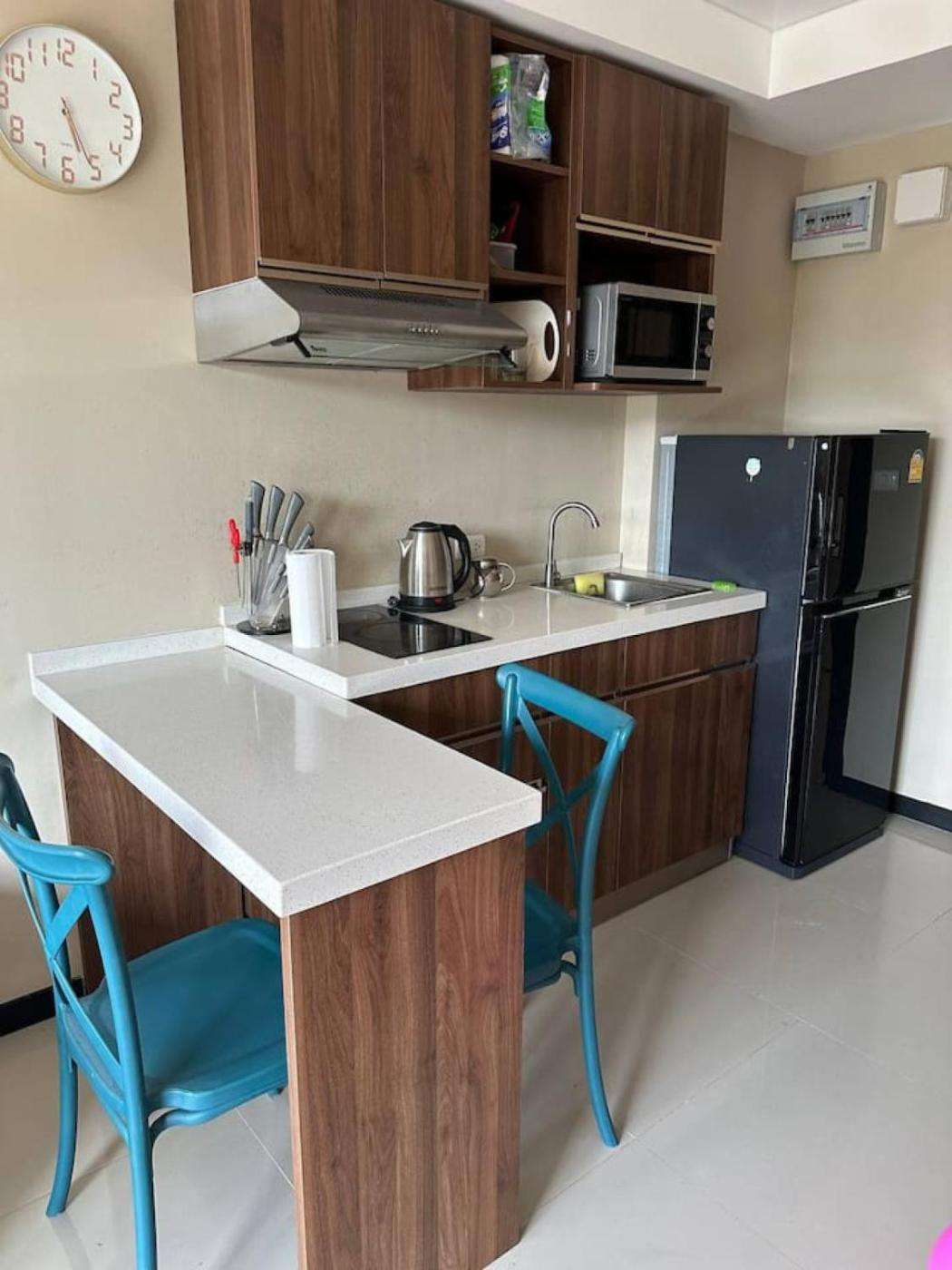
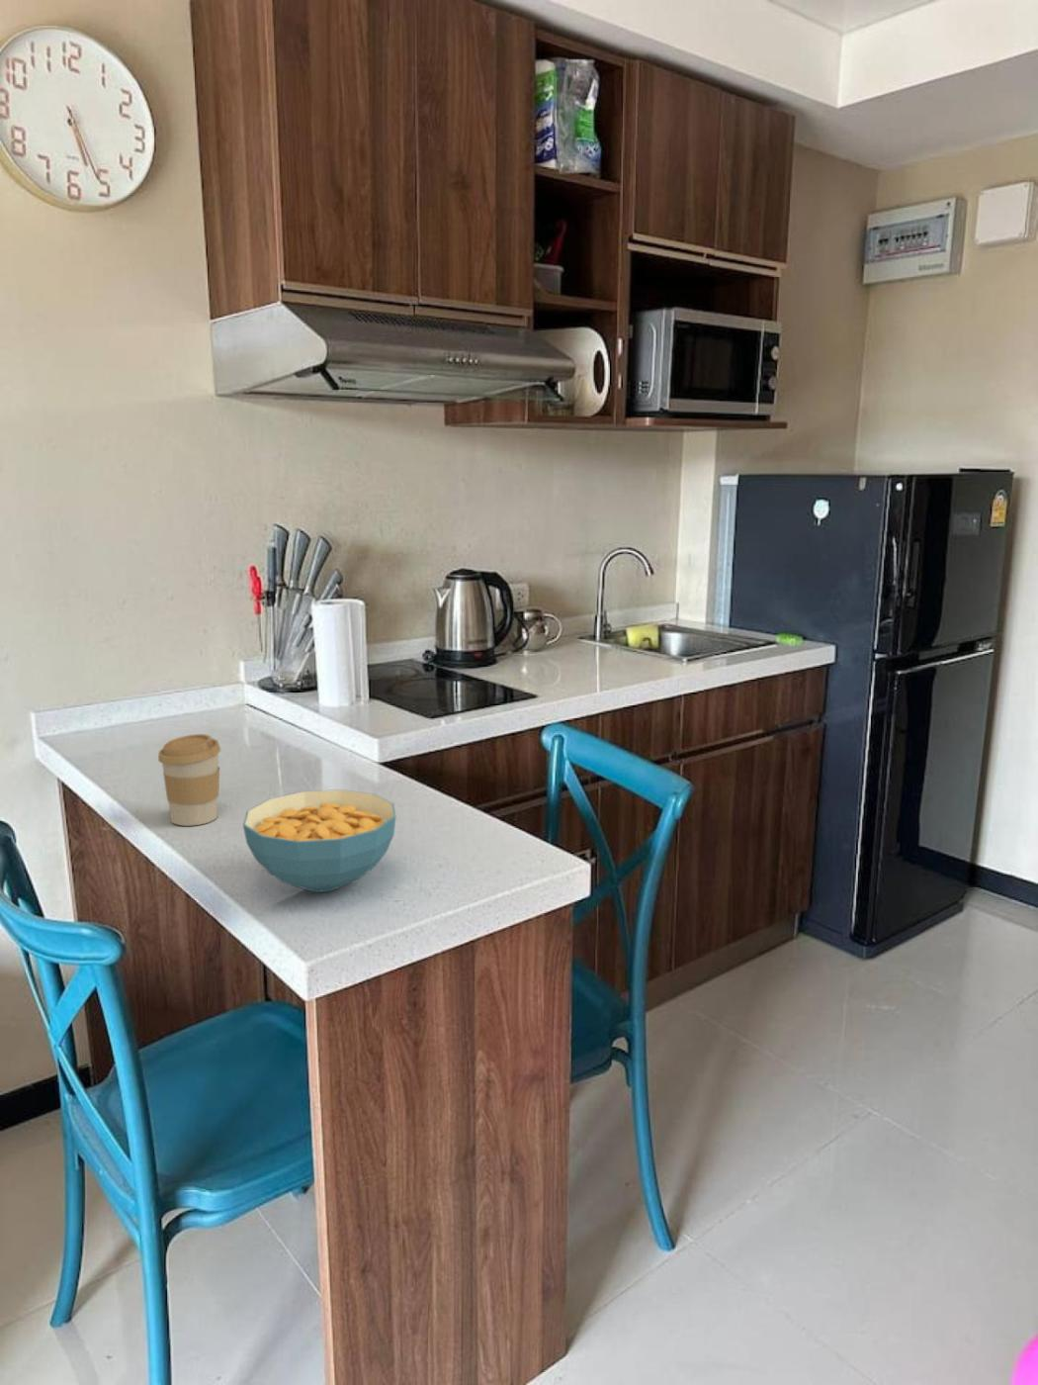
+ coffee cup [157,733,221,827]
+ cereal bowl [242,788,397,893]
